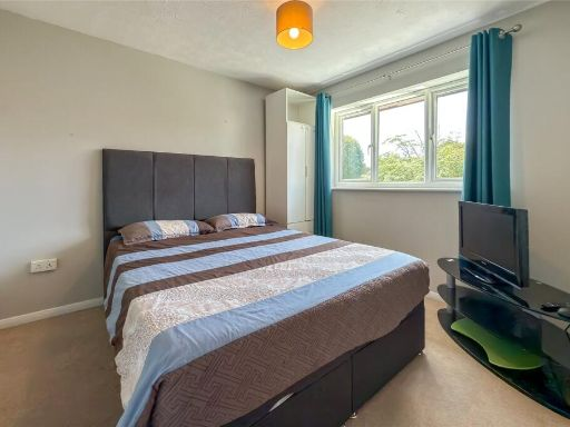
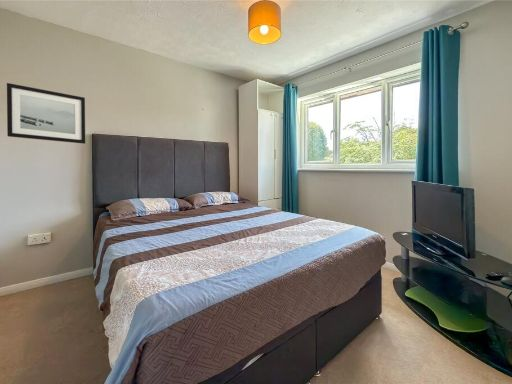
+ wall art [6,82,86,145]
